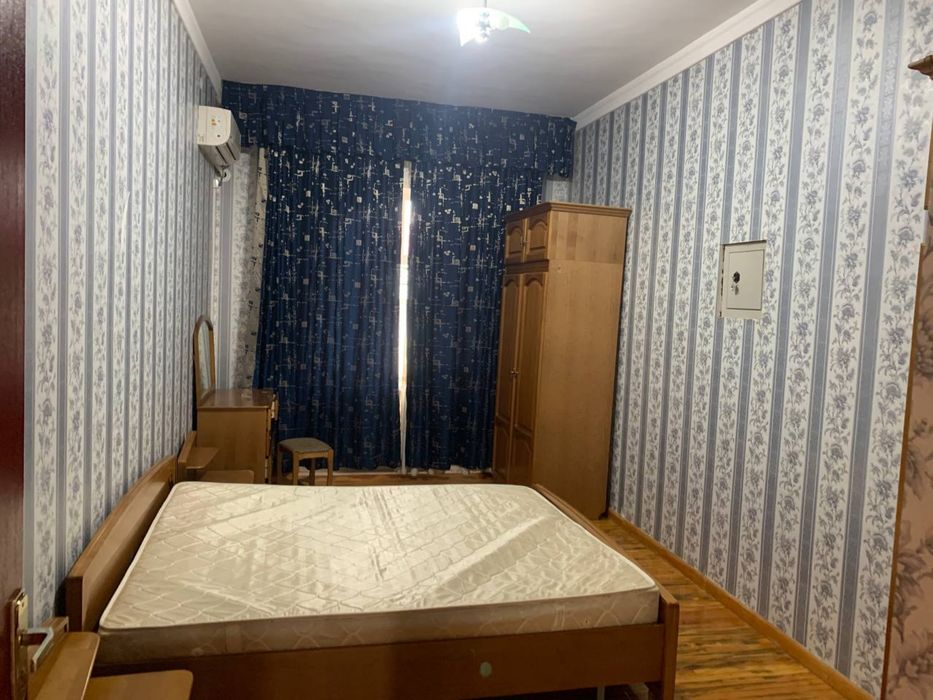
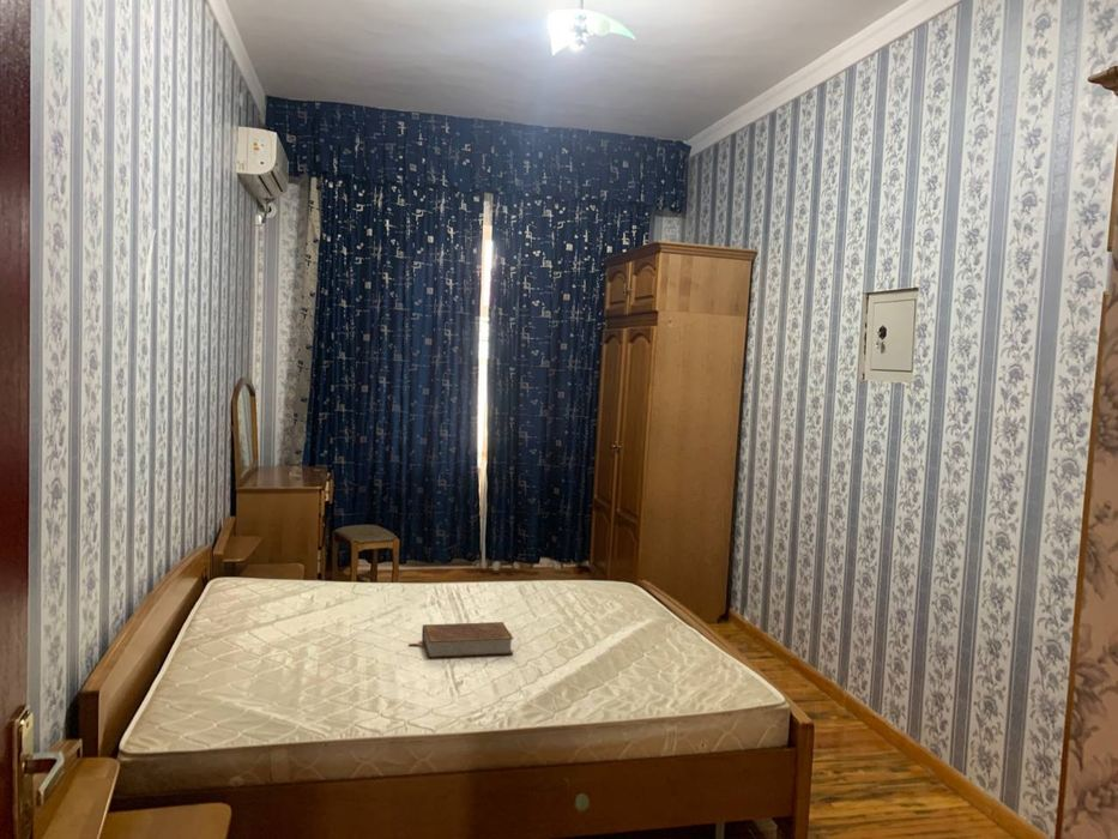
+ book [407,621,514,659]
